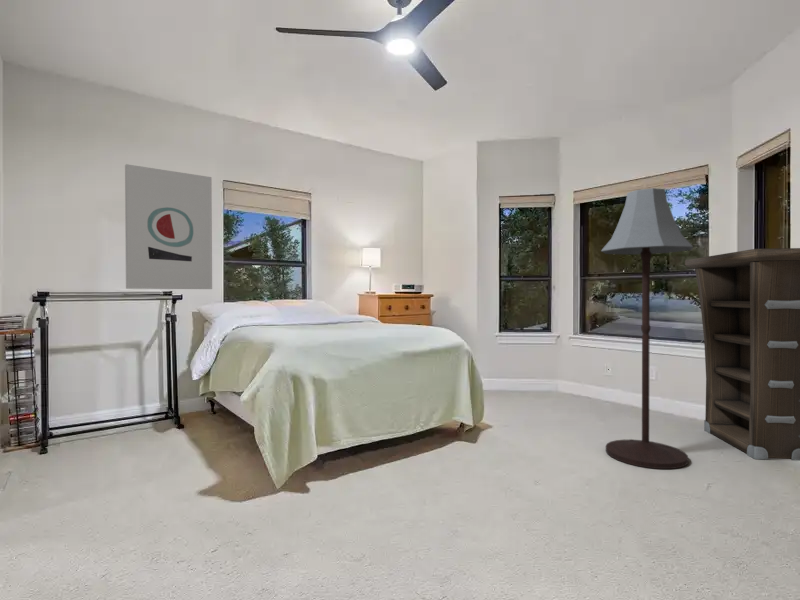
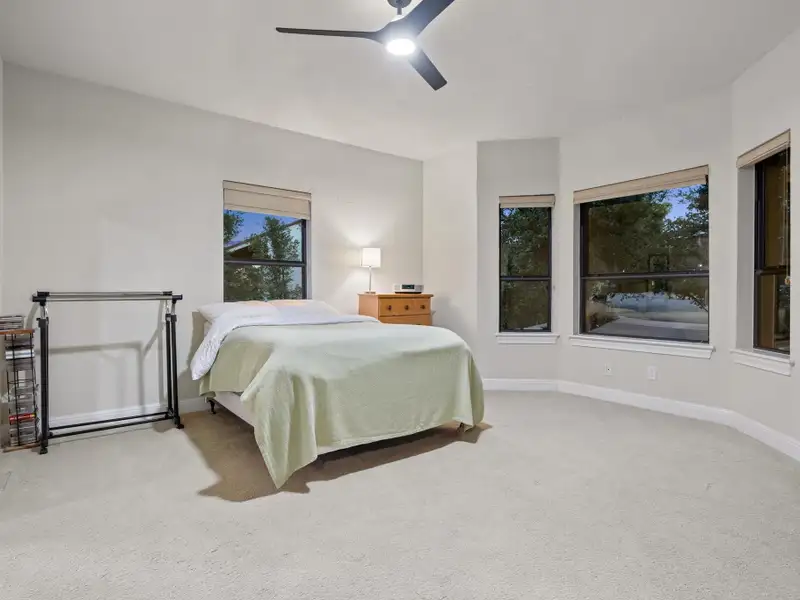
- cabinet [684,247,800,462]
- floor lamp [600,187,694,470]
- wall art [124,163,213,290]
